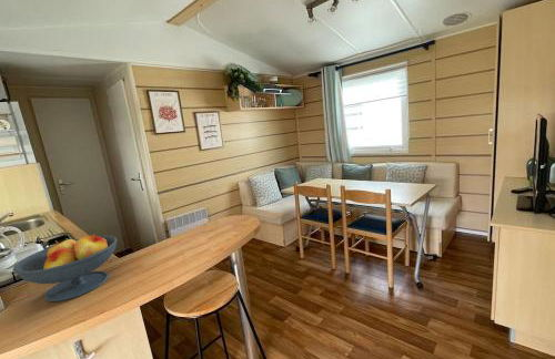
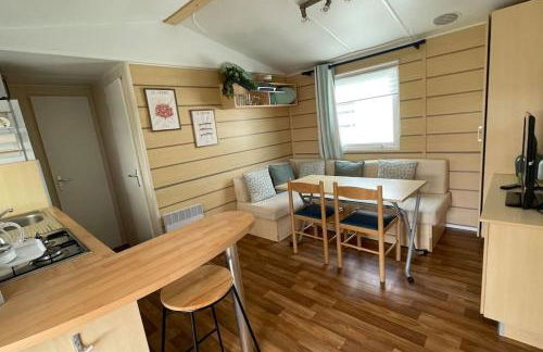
- fruit bowl [11,233,118,302]
